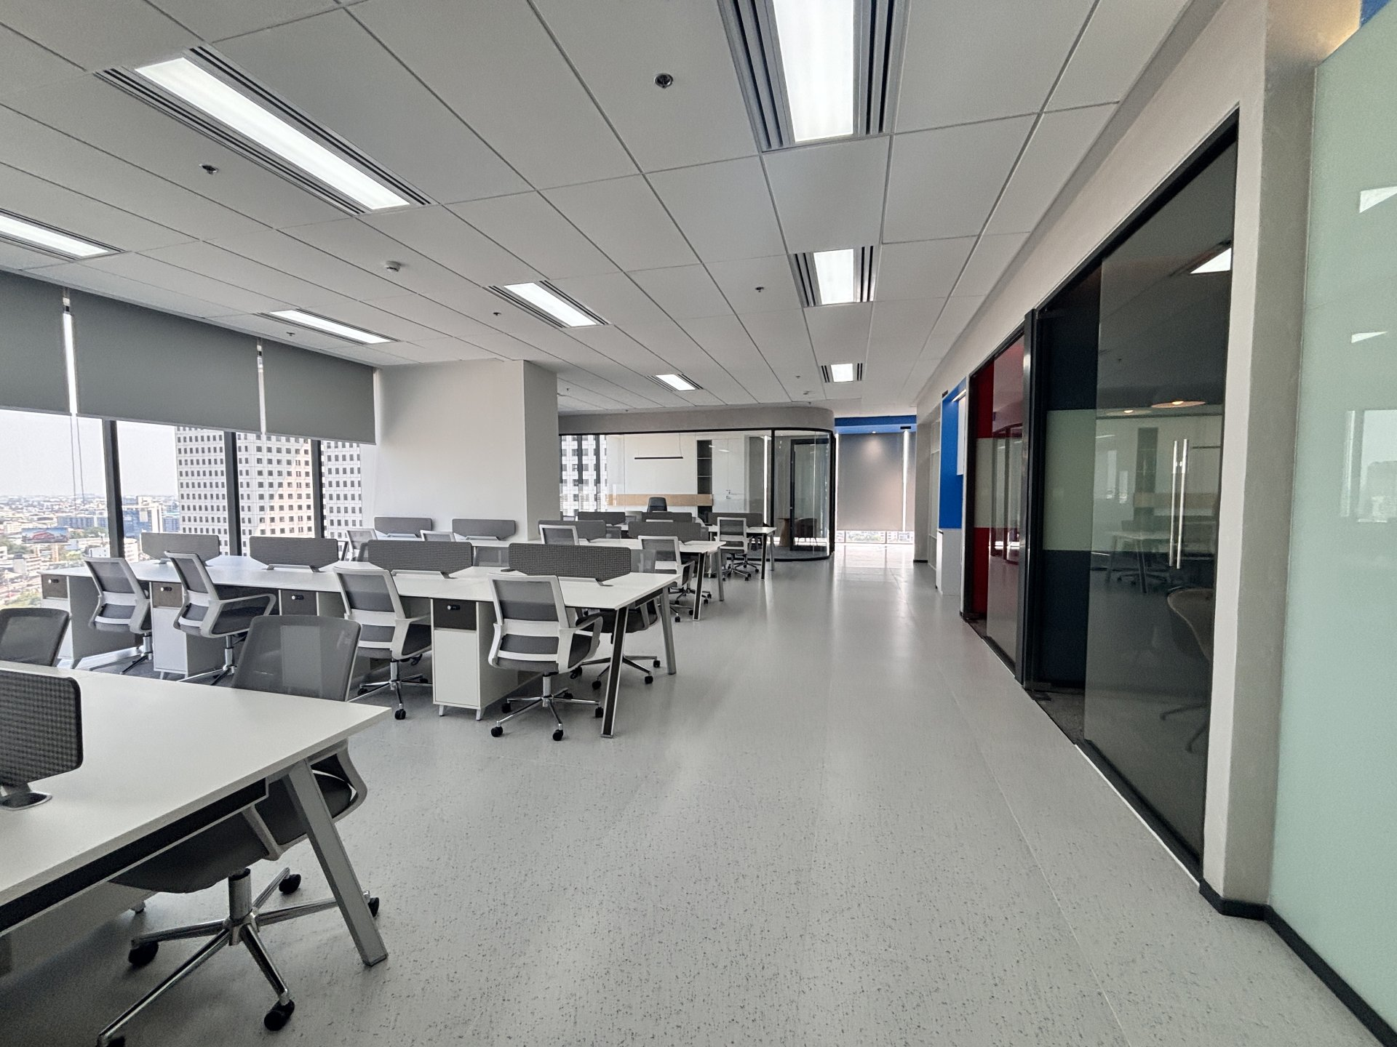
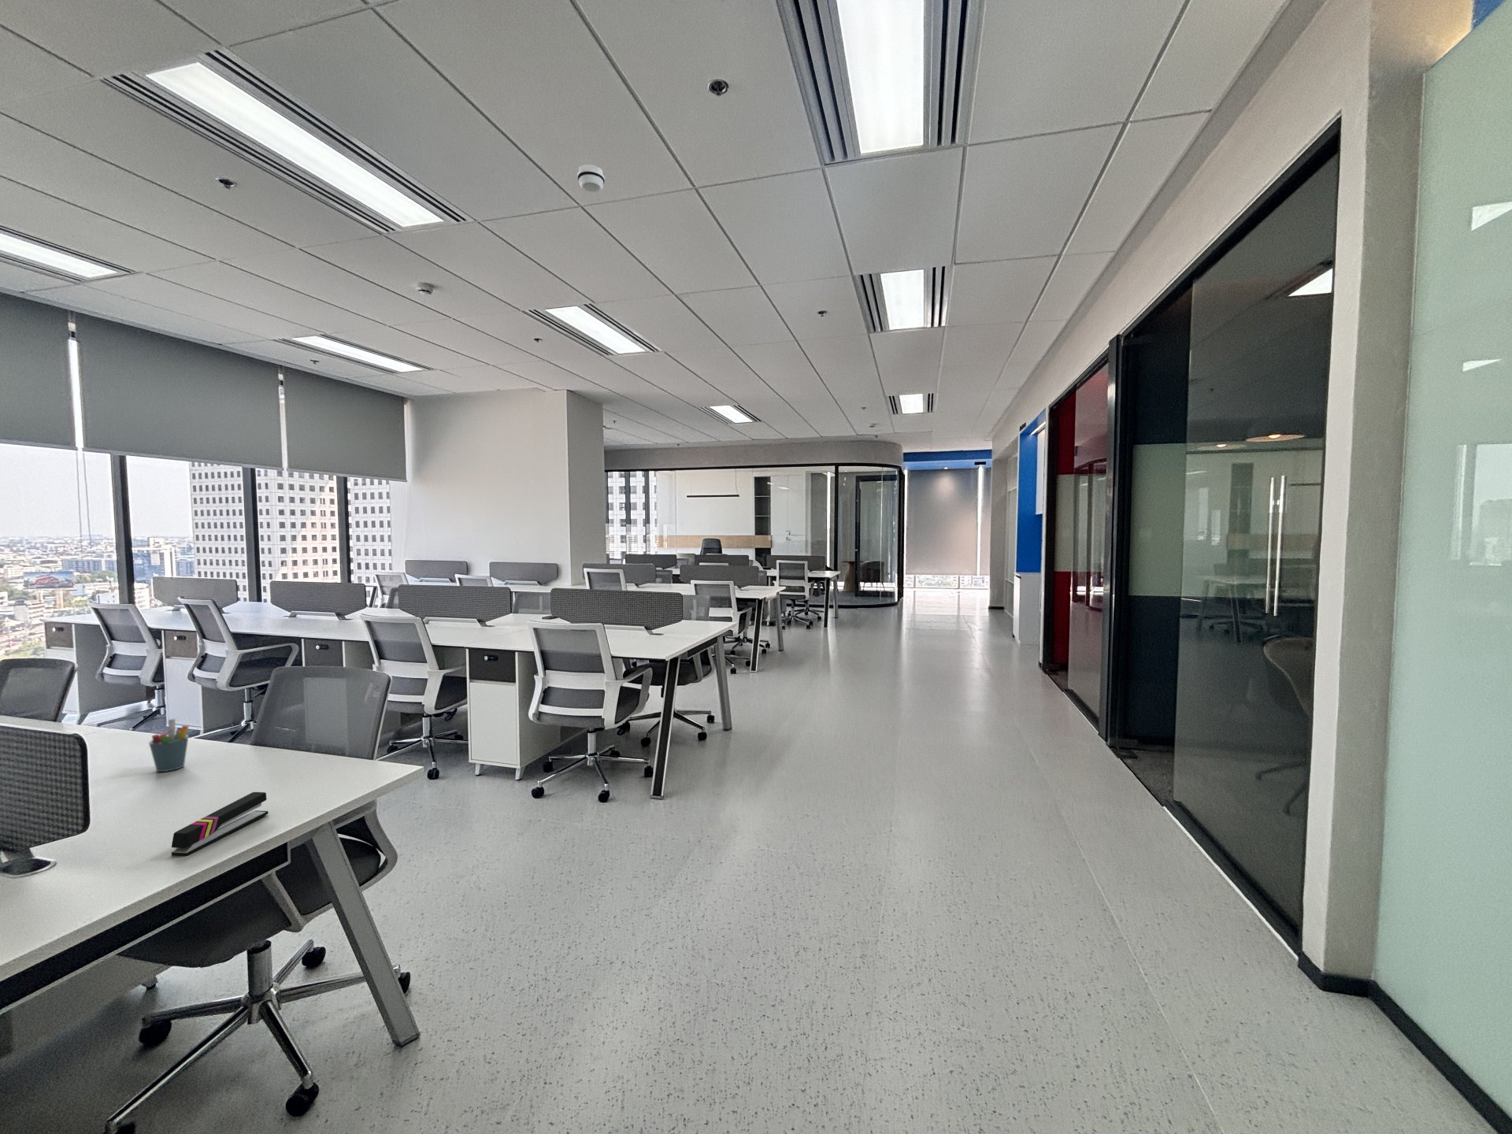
+ pen holder [148,718,189,773]
+ smoke detector [576,164,606,193]
+ stapler [171,791,269,856]
